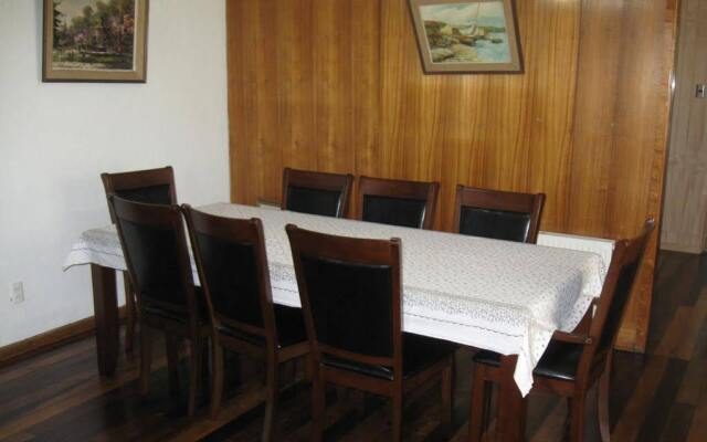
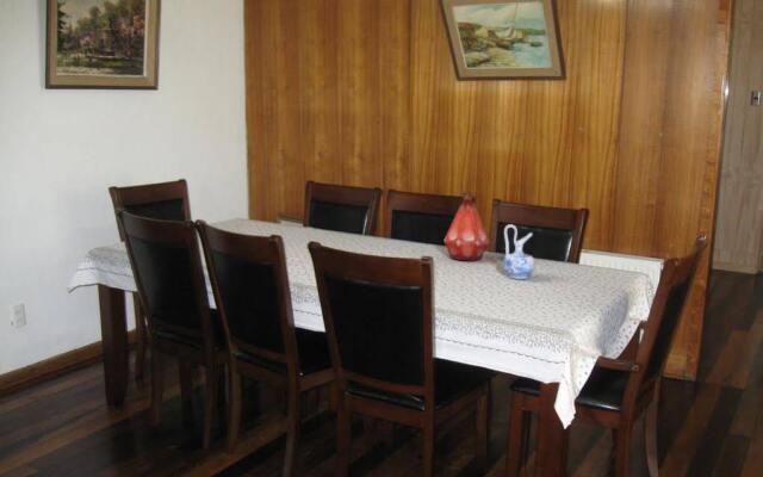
+ ceramic pitcher [502,223,536,280]
+ bottle [443,191,490,262]
